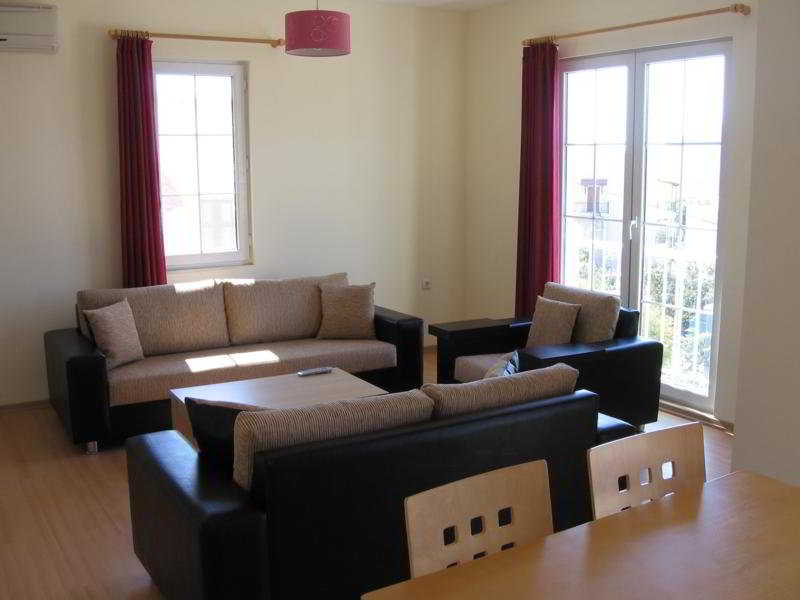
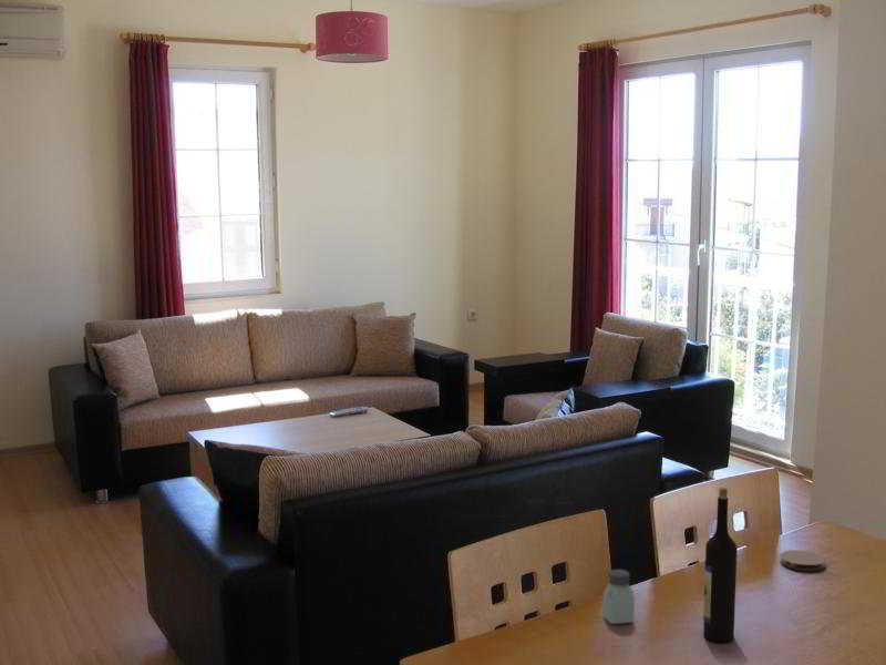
+ coaster [779,549,826,572]
+ wine bottle [702,487,738,644]
+ saltshaker [602,569,636,625]
